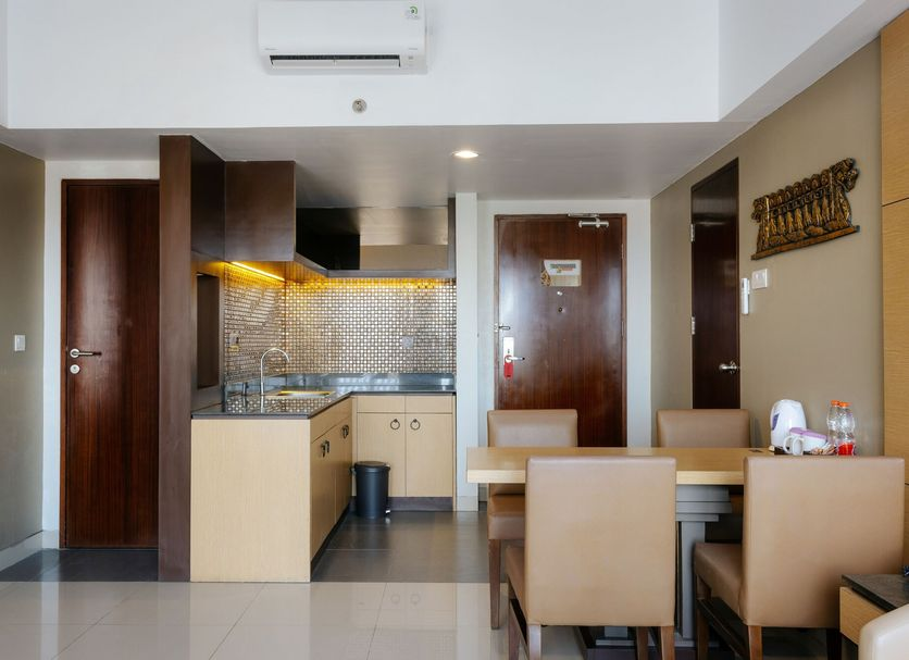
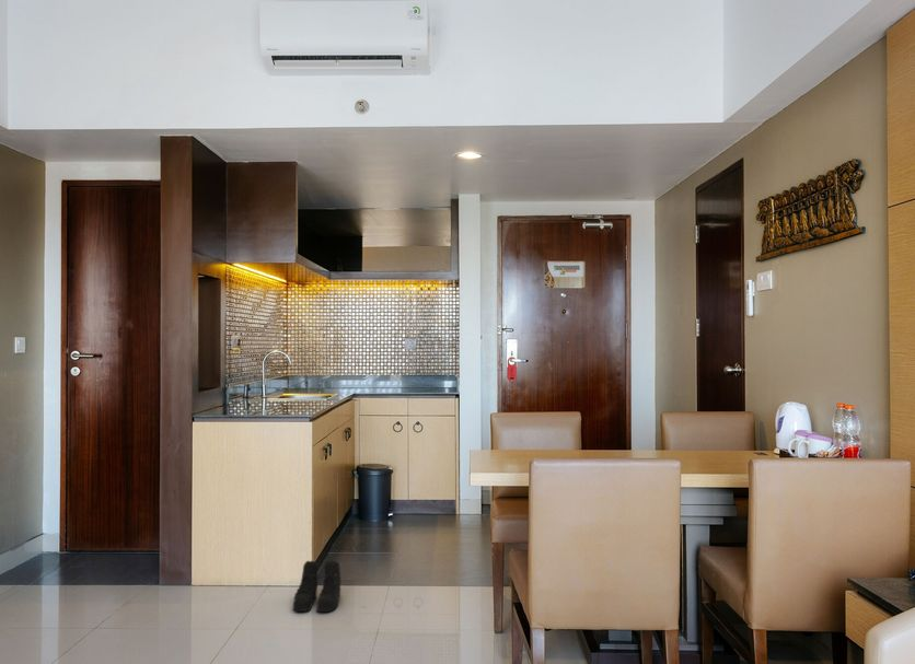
+ boots [292,560,341,613]
